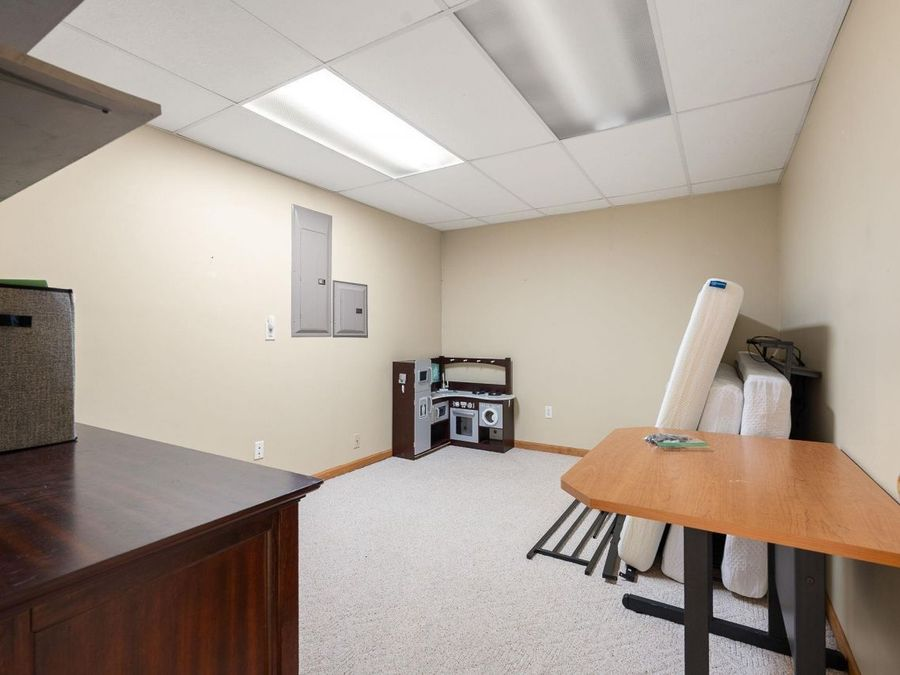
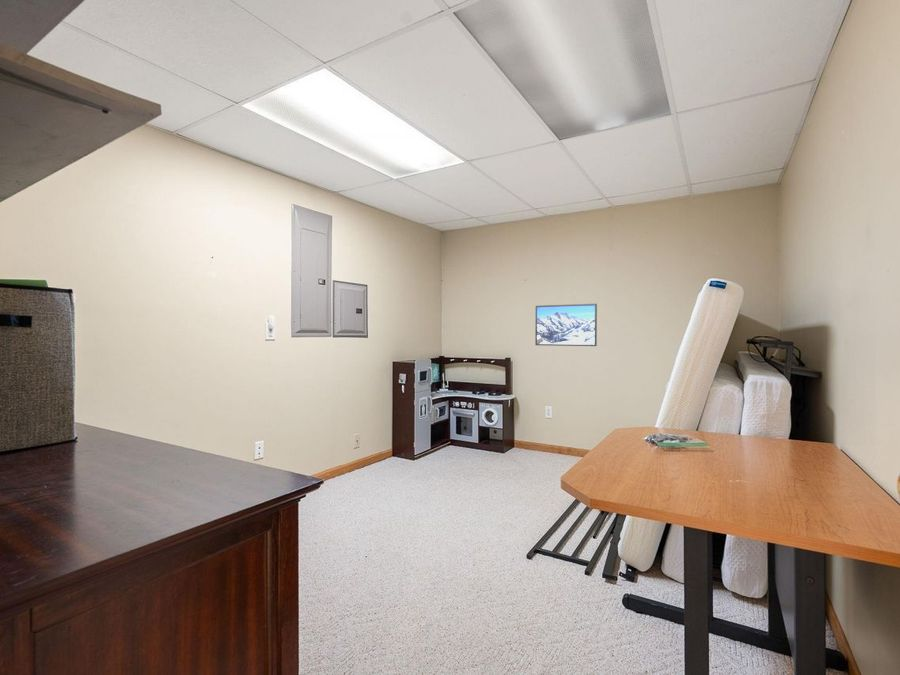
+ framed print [534,303,598,347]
